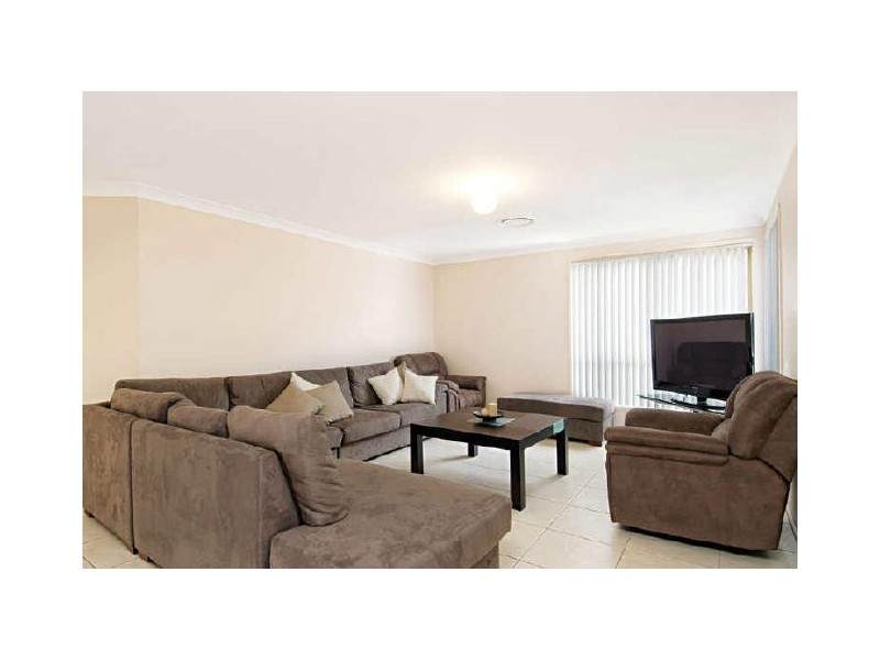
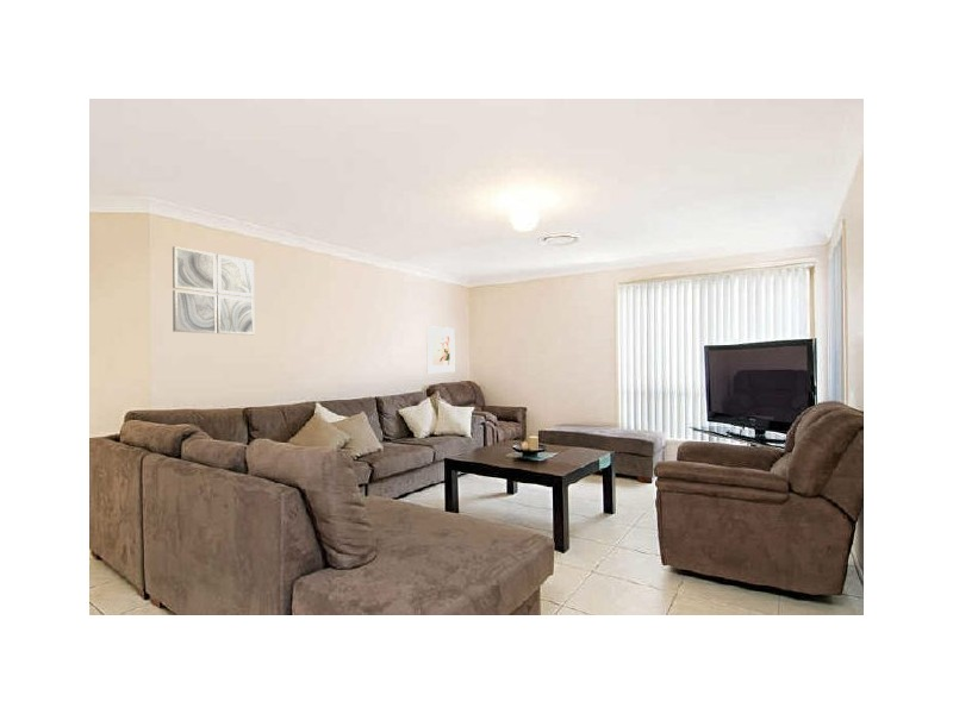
+ wall art [172,245,255,336]
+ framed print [425,325,455,374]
